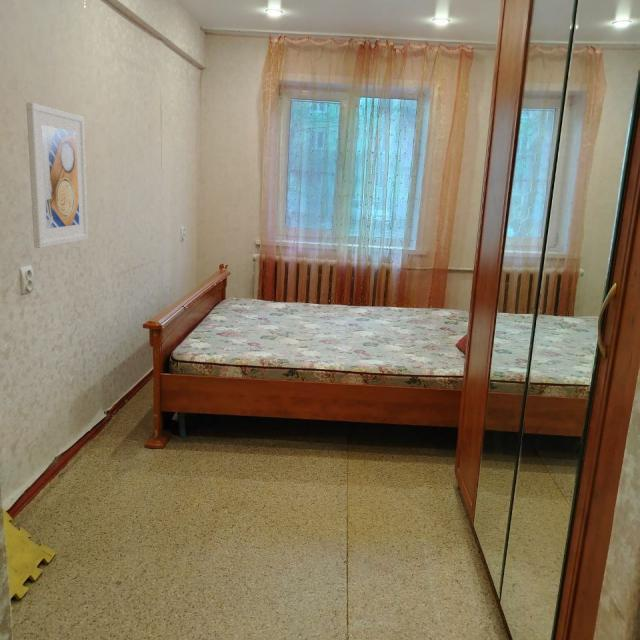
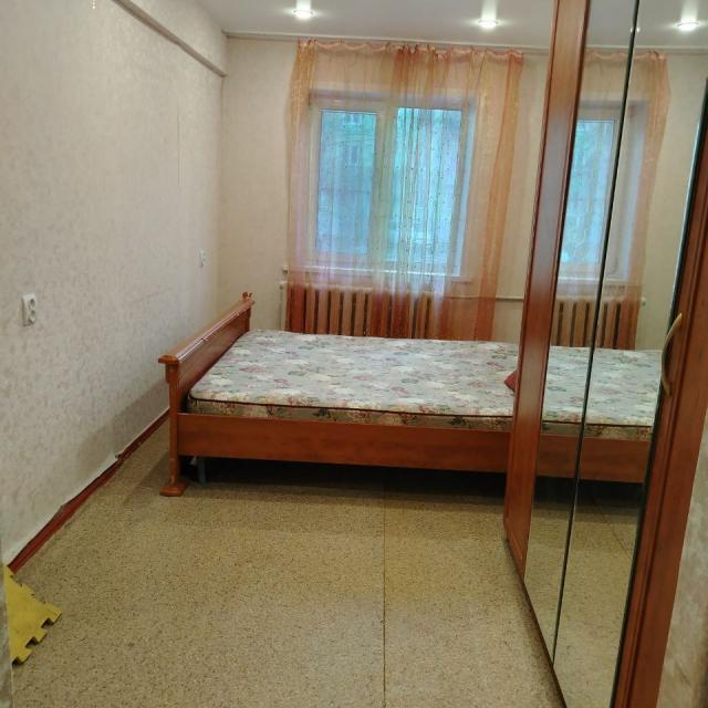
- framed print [25,102,89,249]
